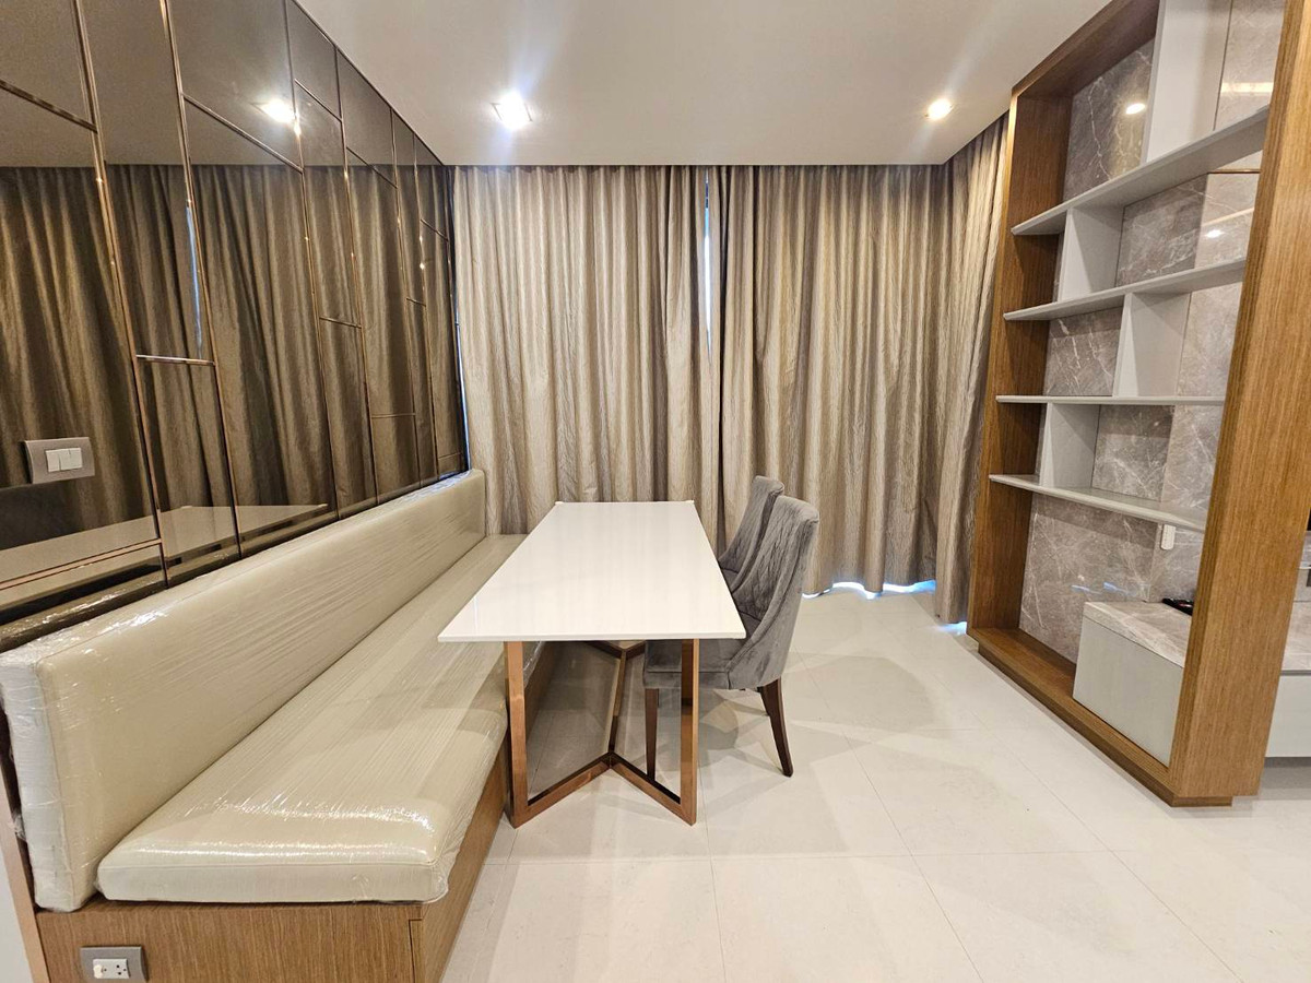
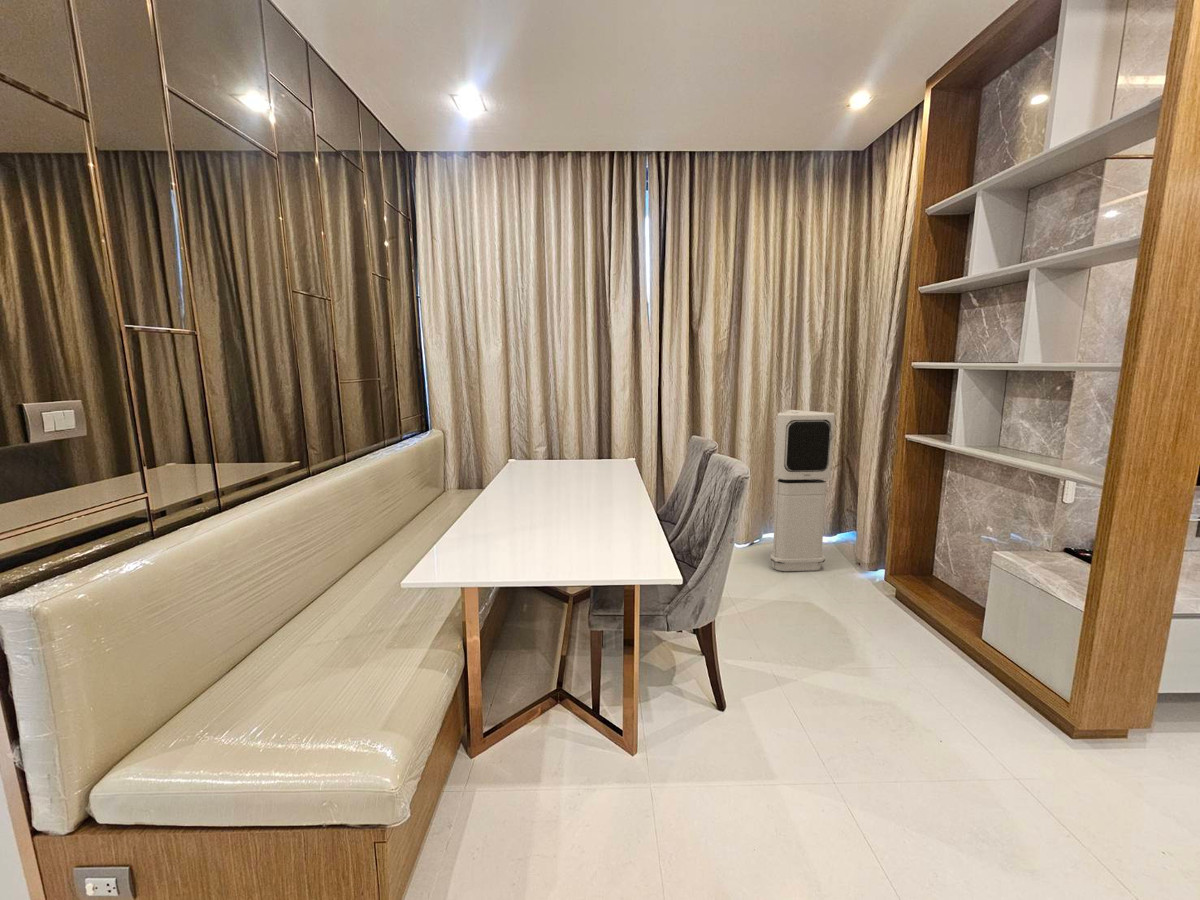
+ air purifier [769,409,836,572]
